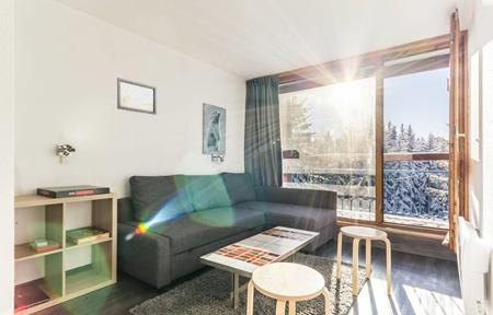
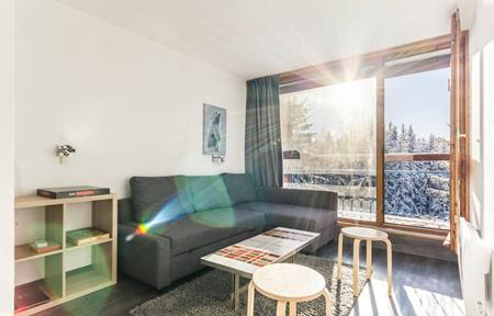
- wall art [116,77,158,116]
